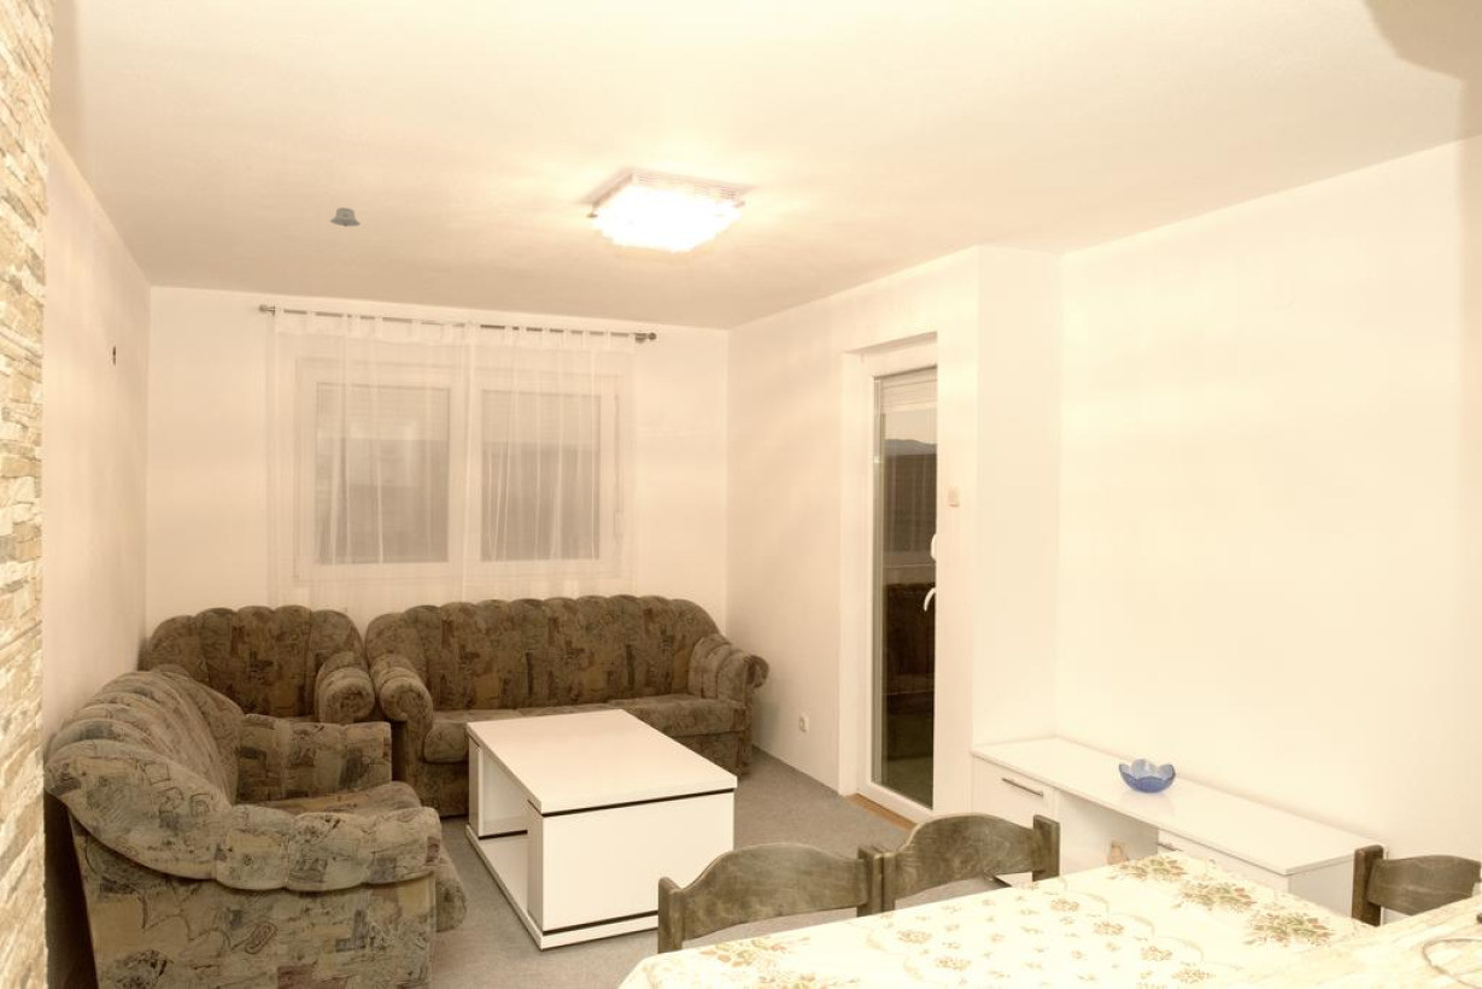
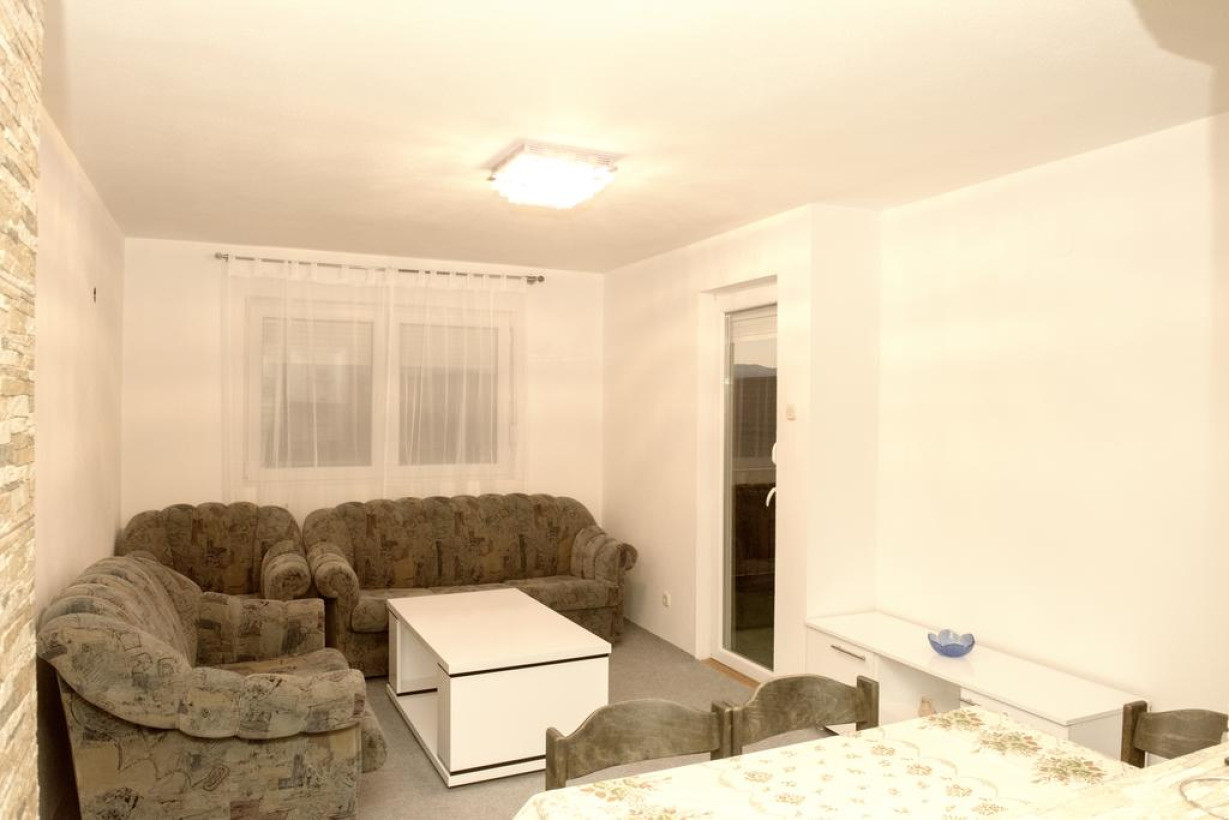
- recessed light [329,206,362,228]
